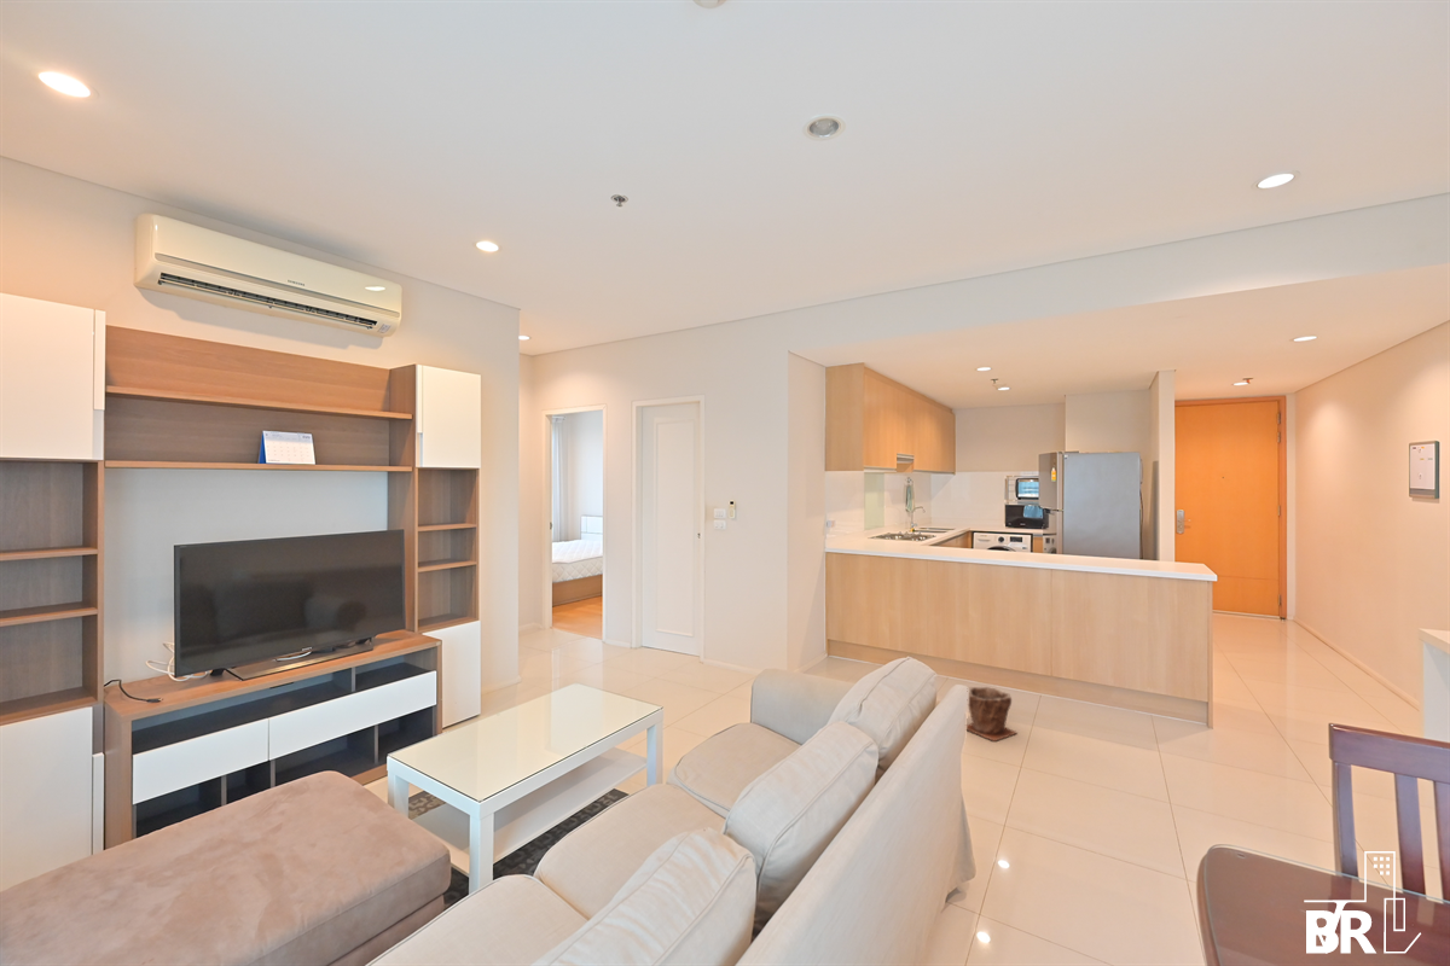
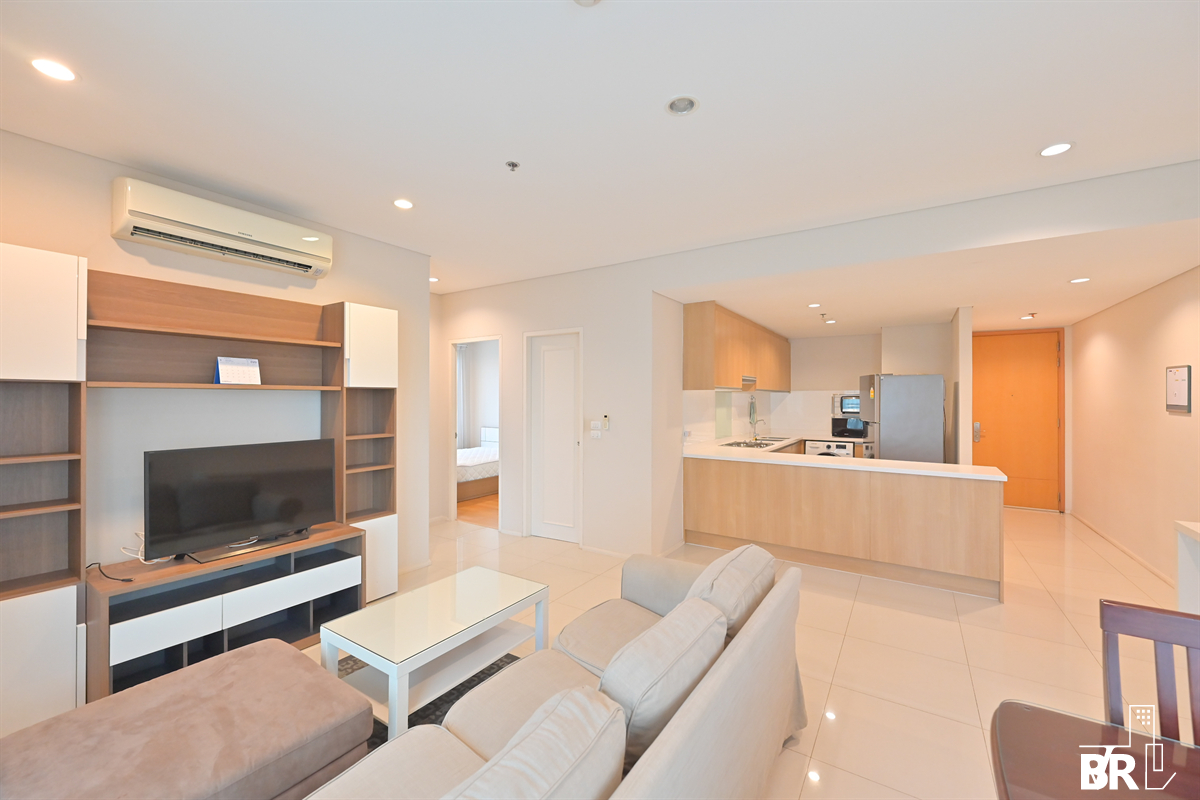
- plant pot [965,686,1019,743]
